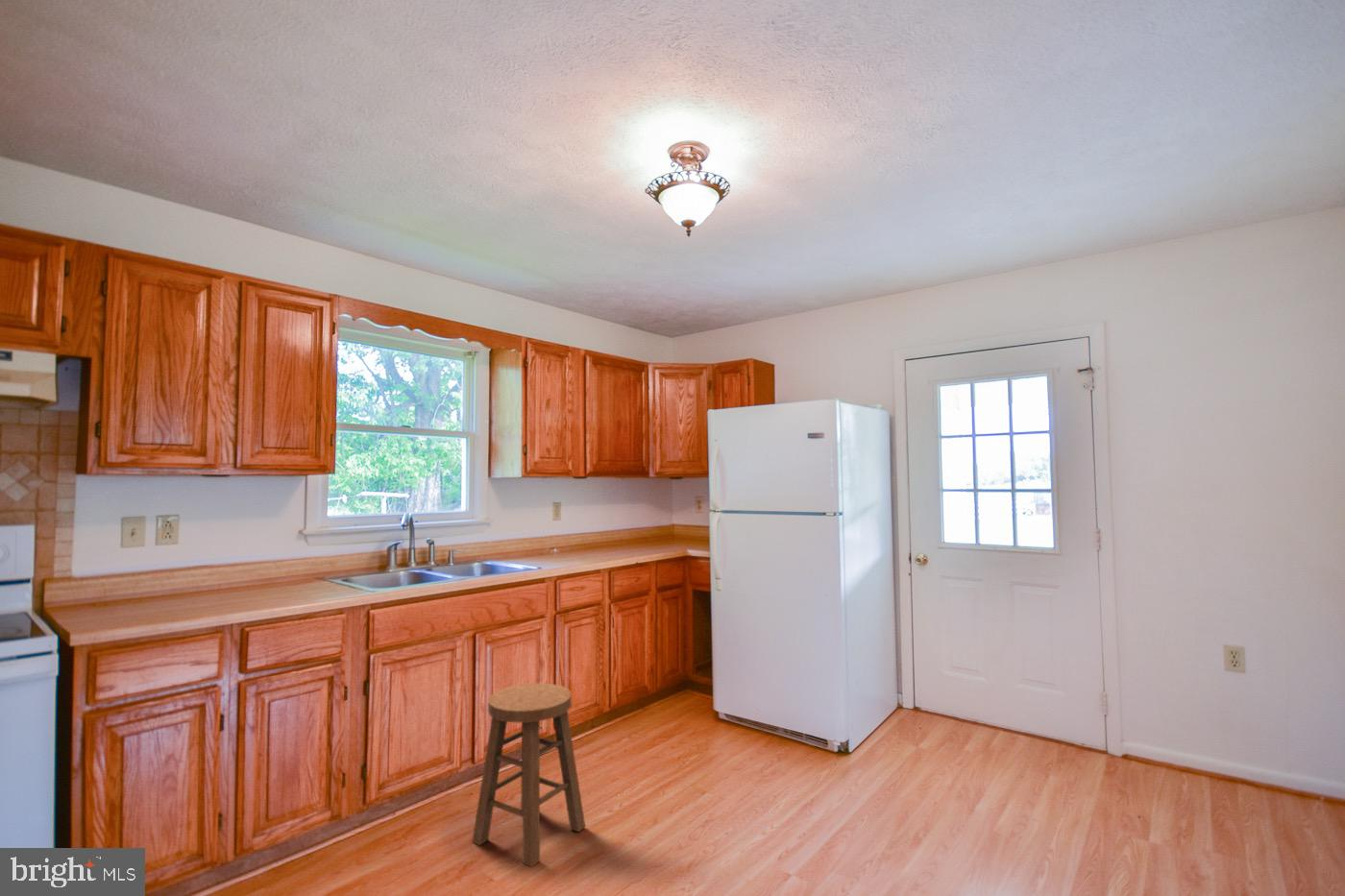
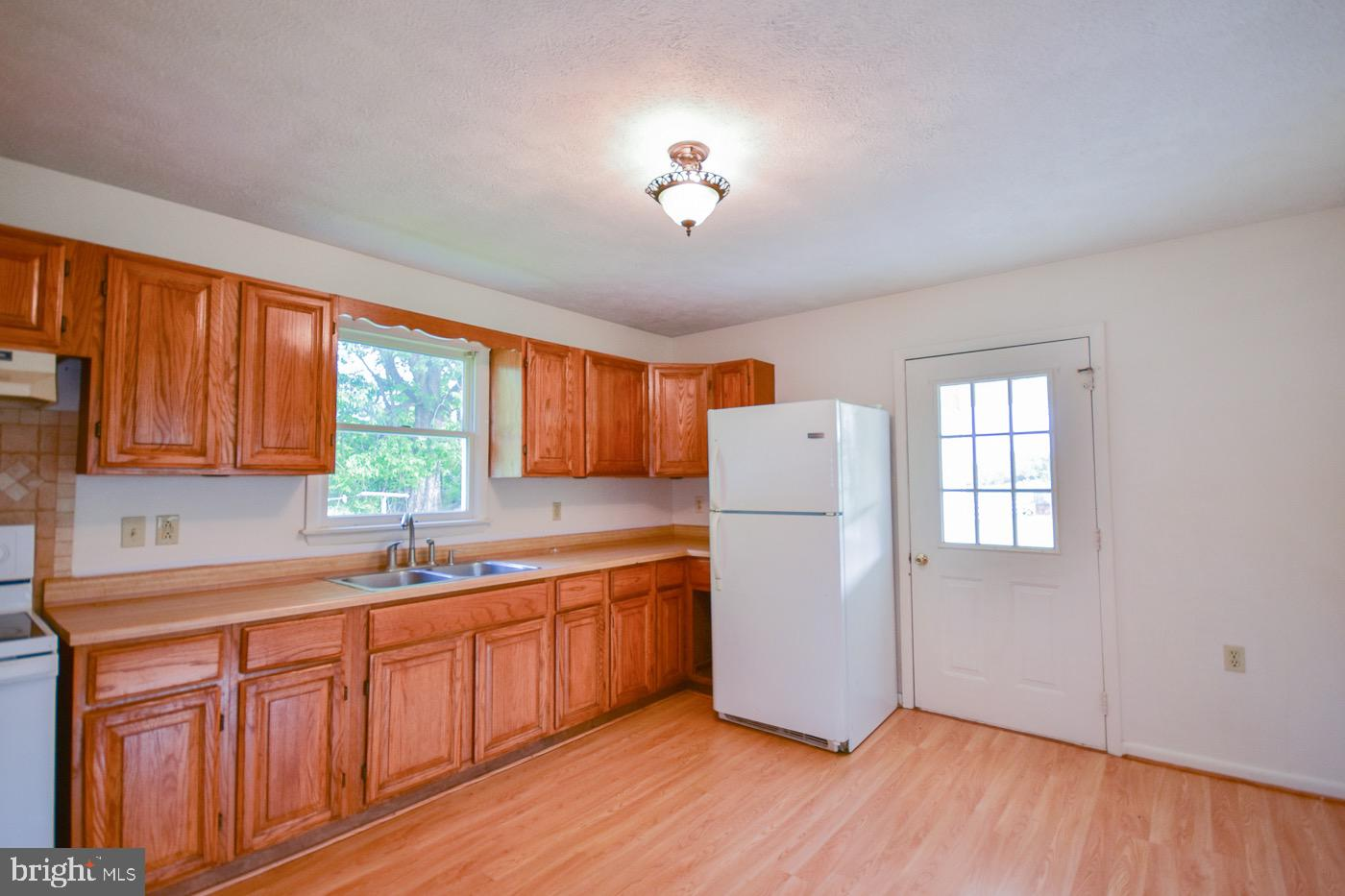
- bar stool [471,682,586,868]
